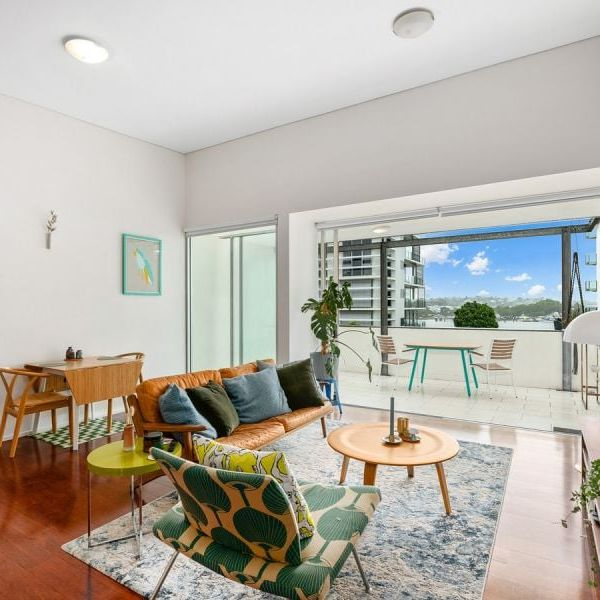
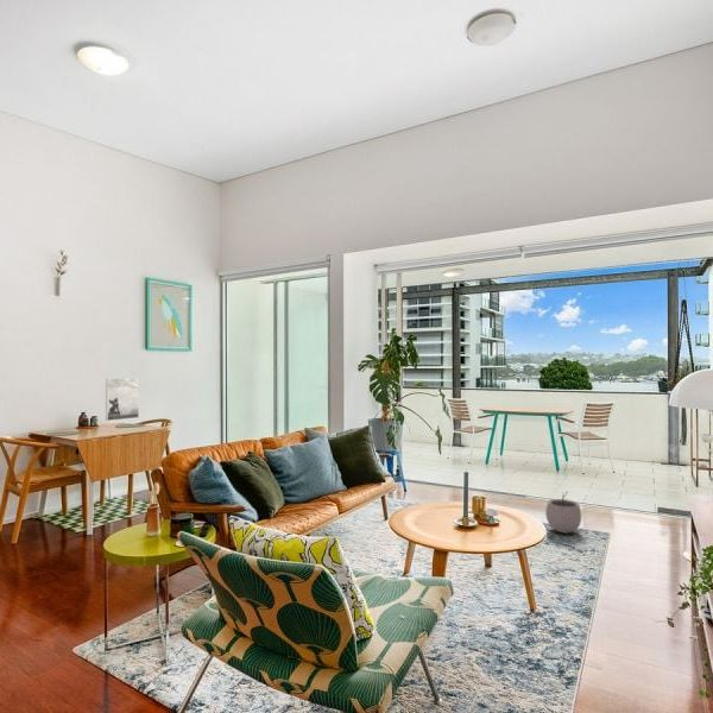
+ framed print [105,377,140,422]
+ plant pot [544,490,582,535]
